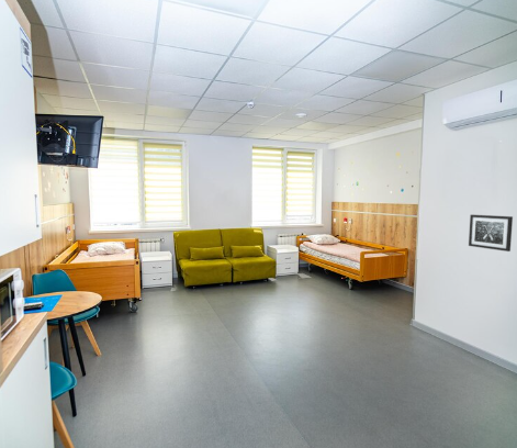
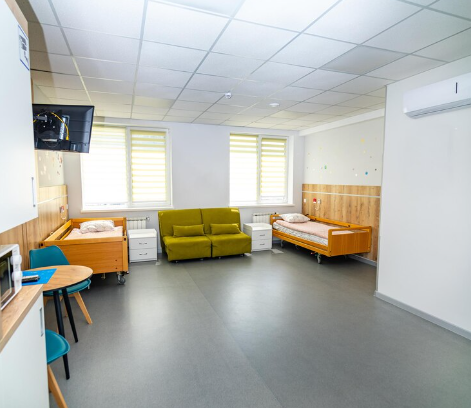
- wall art [468,214,514,253]
